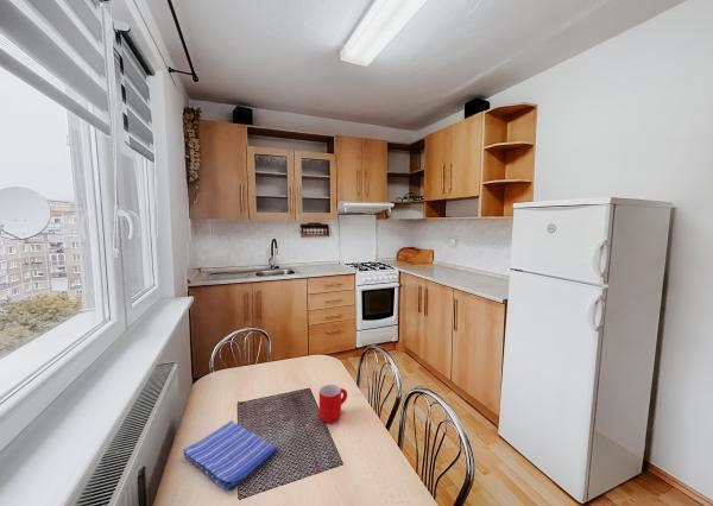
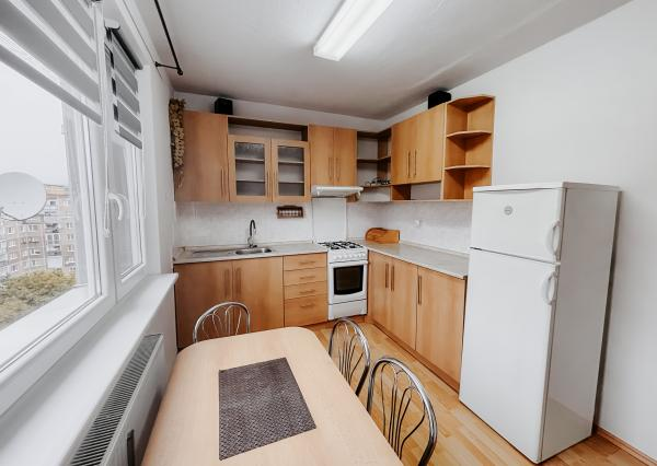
- mug [318,384,348,424]
- dish towel [182,419,279,492]
